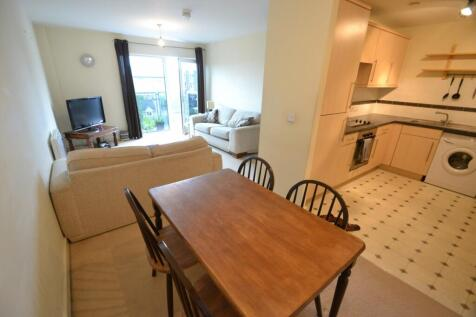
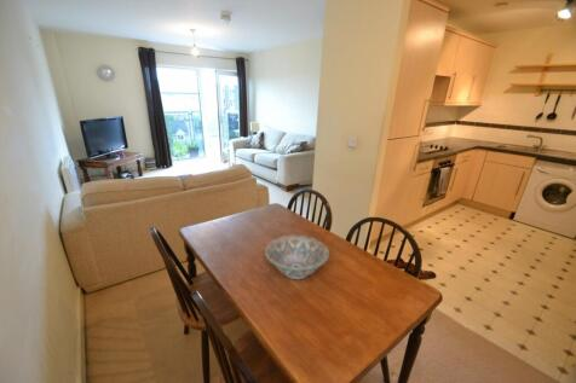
+ decorative bowl [264,234,330,280]
